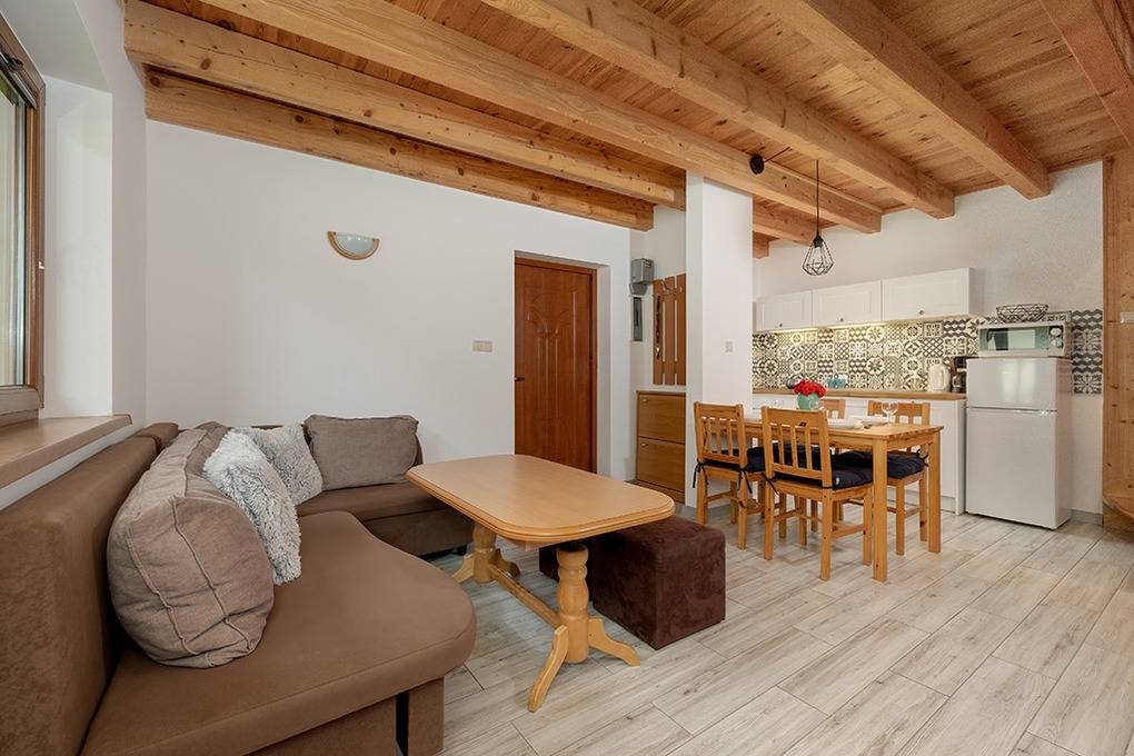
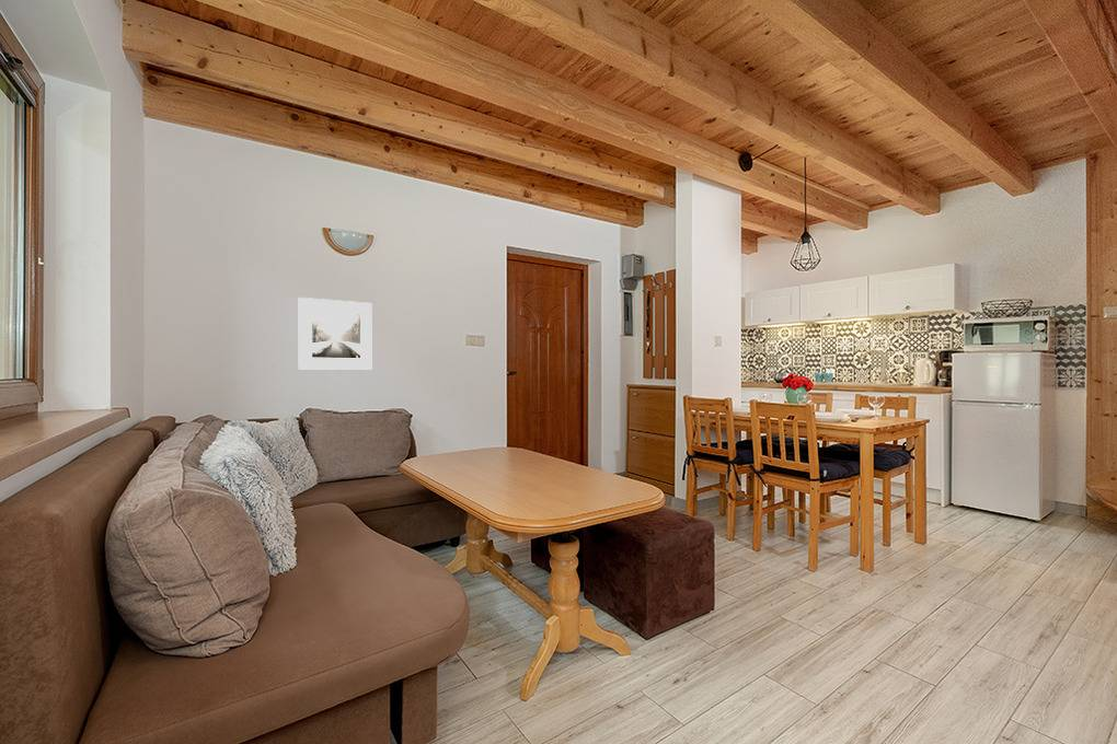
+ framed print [298,297,372,370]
